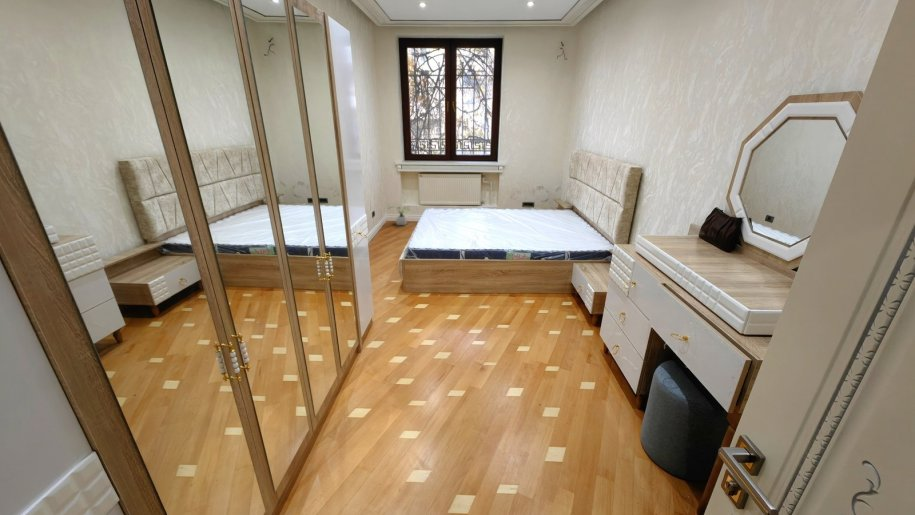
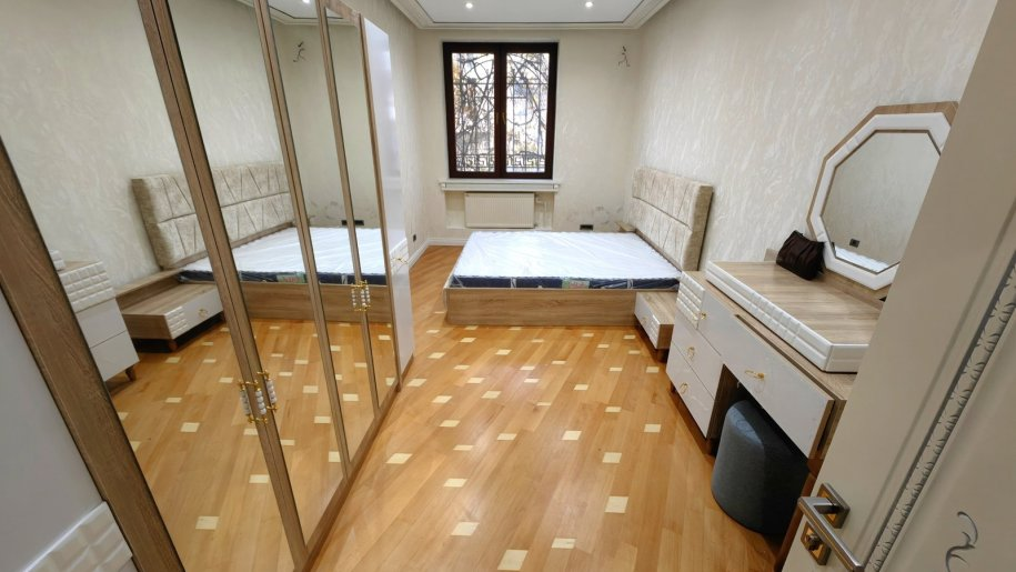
- potted plant [387,206,411,226]
